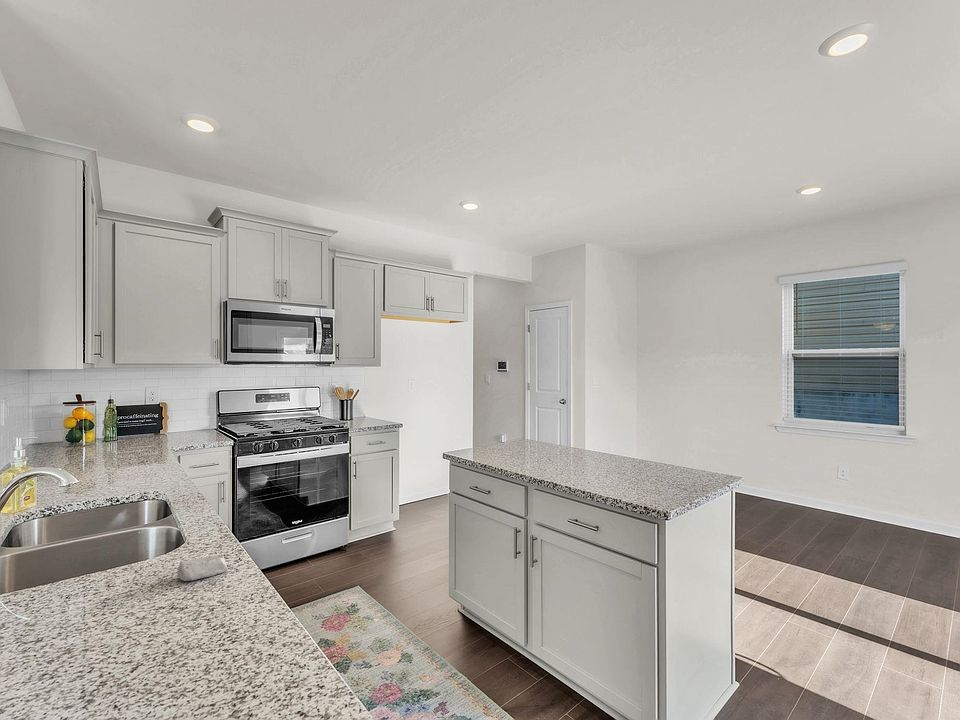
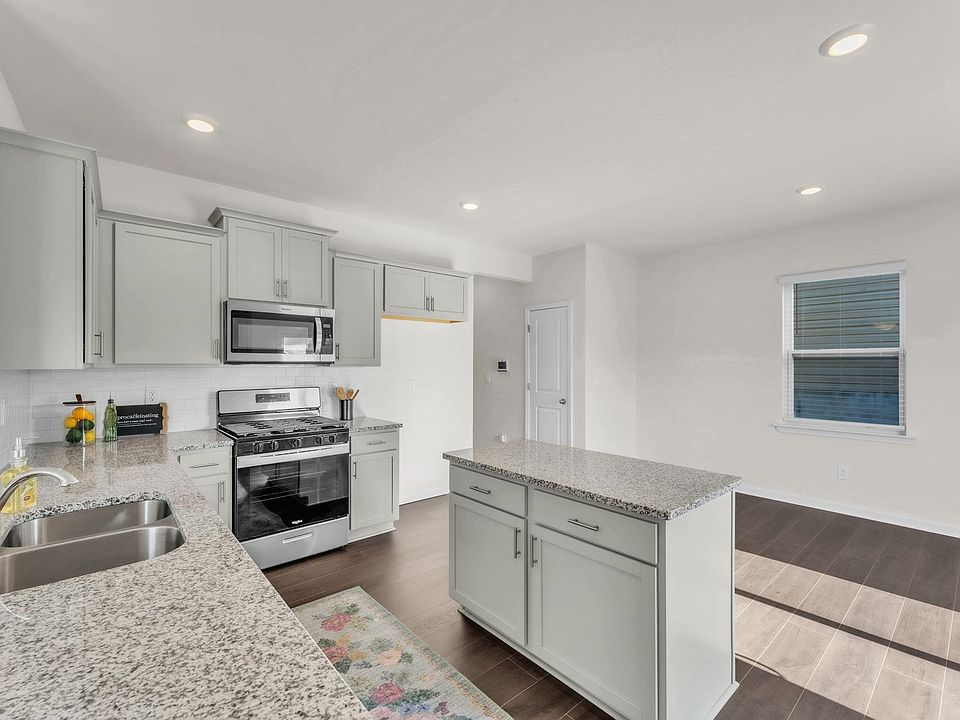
- soap bar [176,554,229,582]
